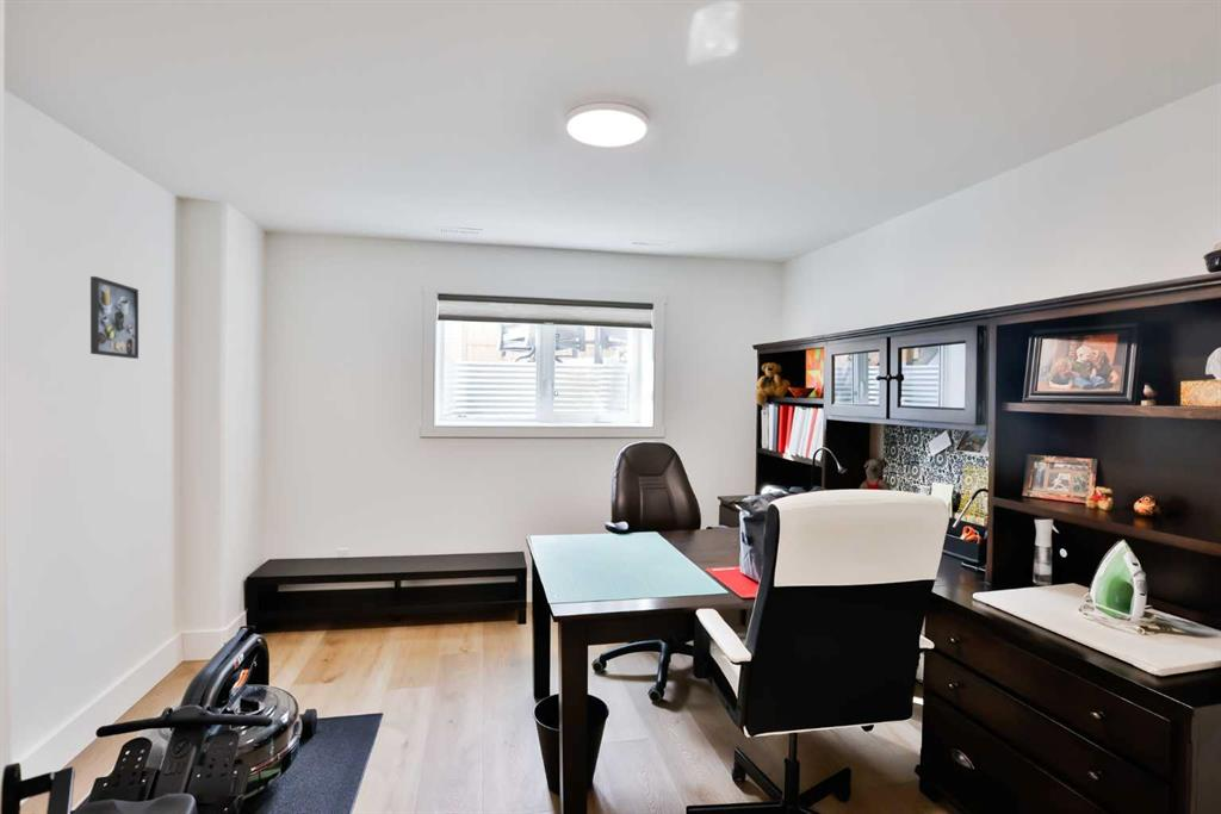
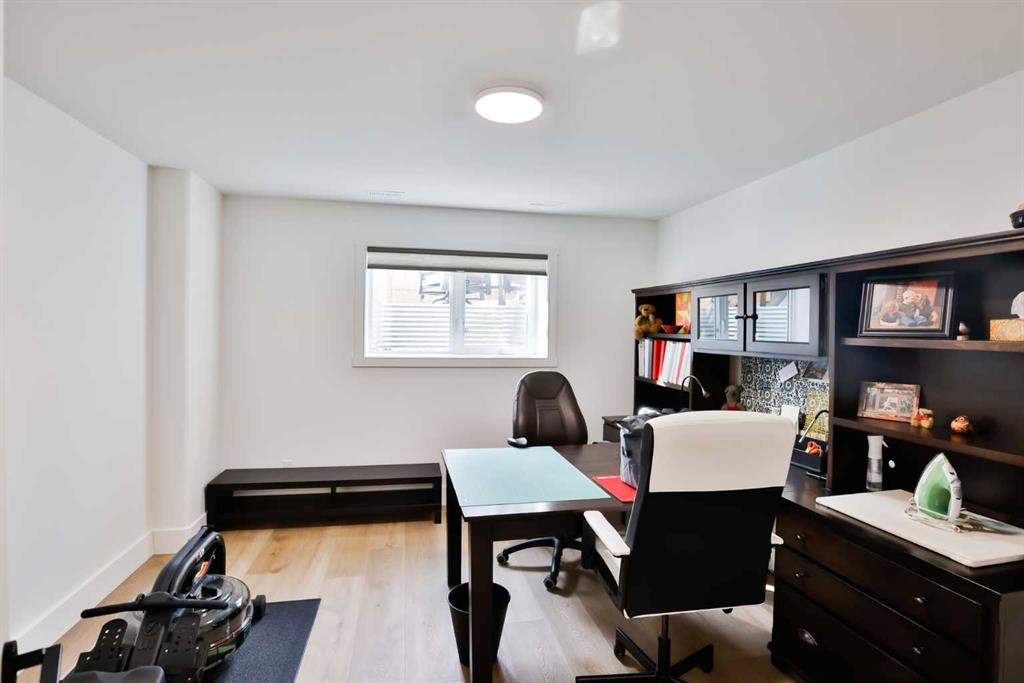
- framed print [89,275,140,360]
